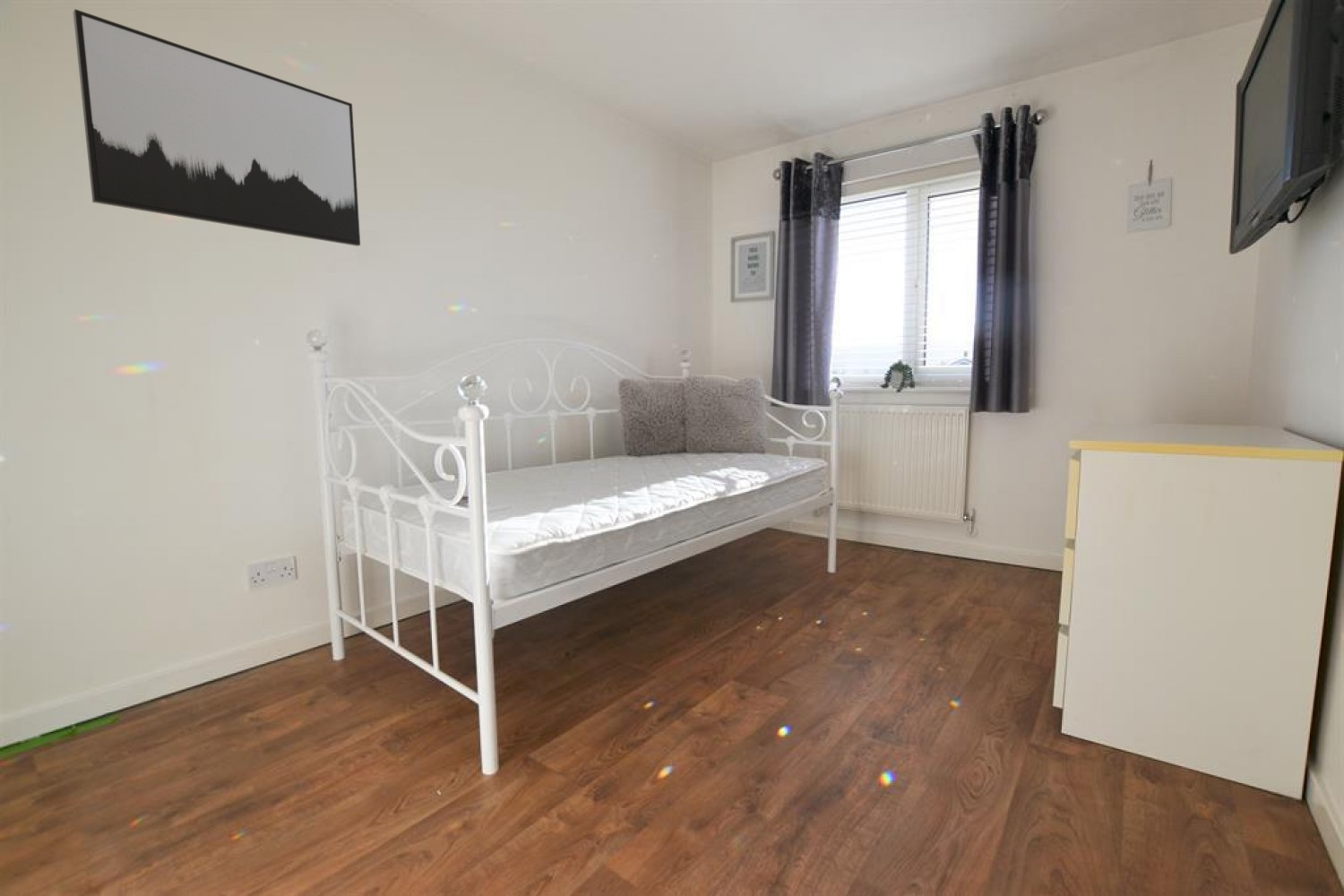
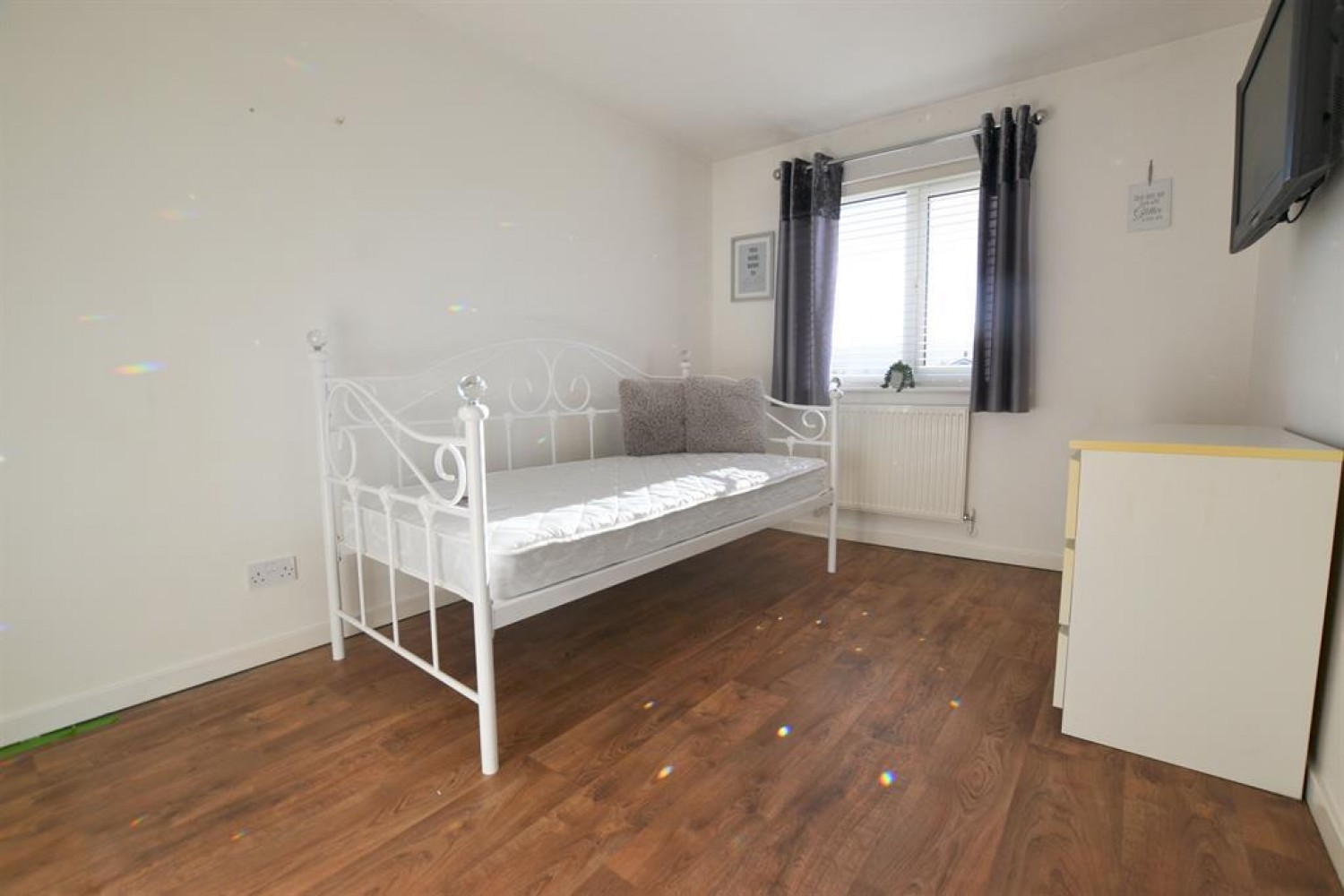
- wall art [73,8,361,247]
